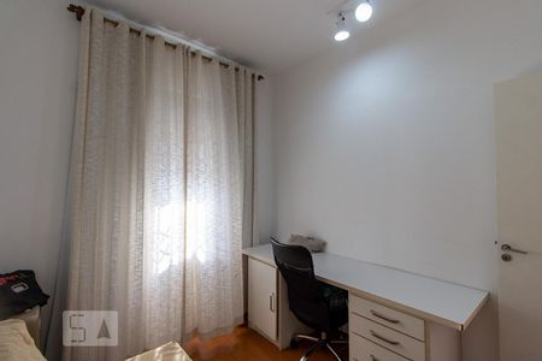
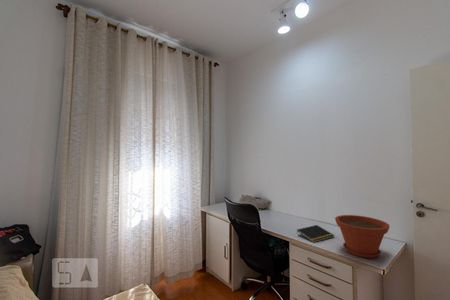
+ plant pot [334,214,391,259]
+ notepad [296,224,335,243]
